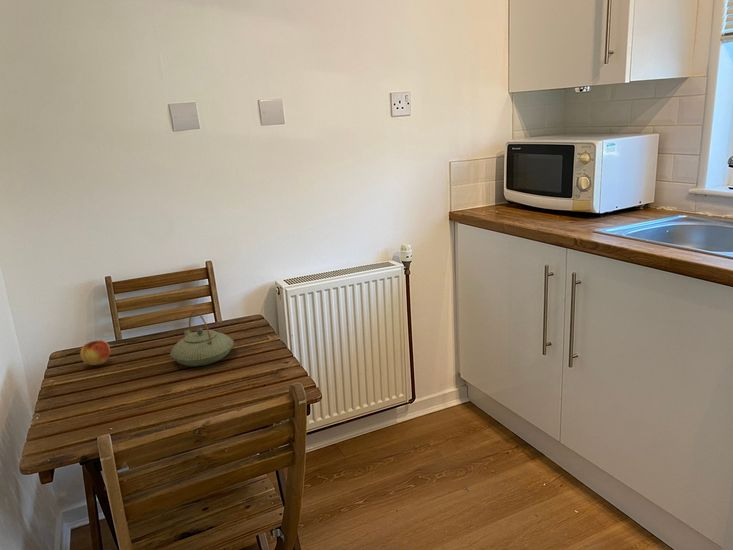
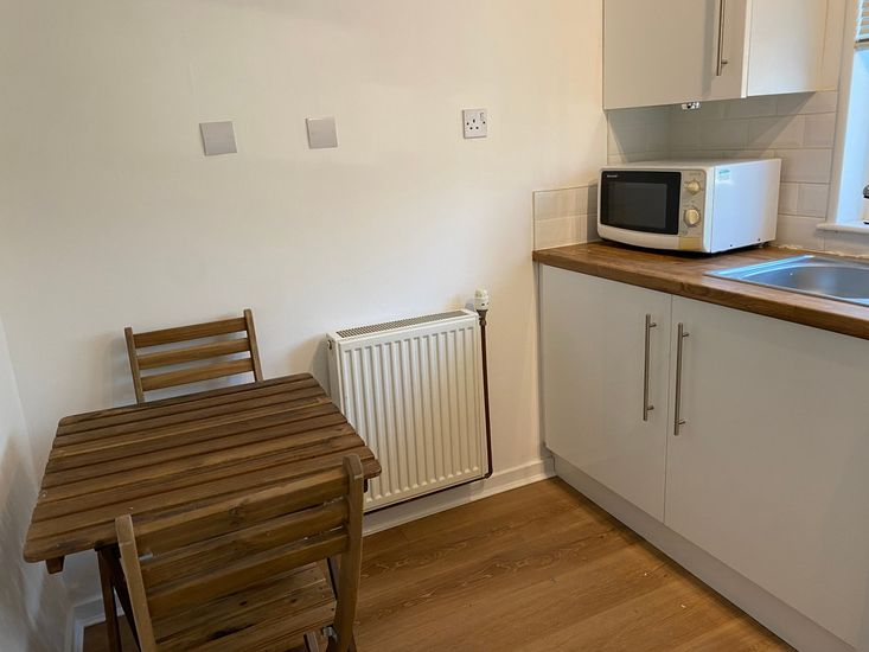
- teapot [169,310,235,367]
- fruit [79,339,111,366]
